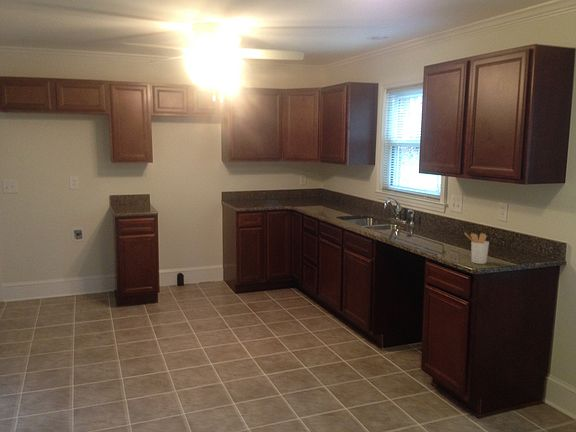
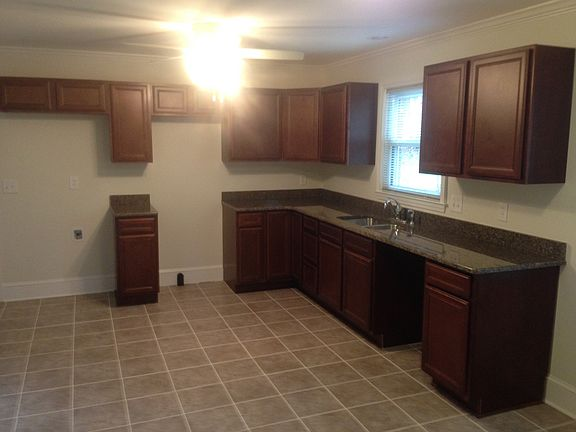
- utensil holder [463,231,490,265]
